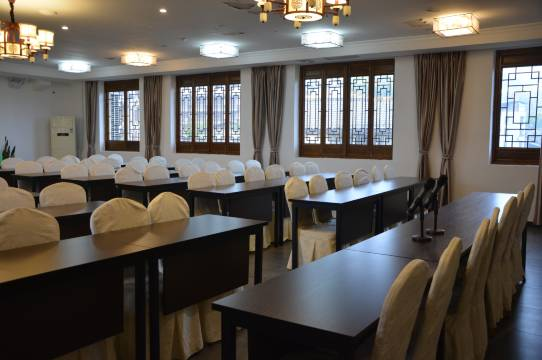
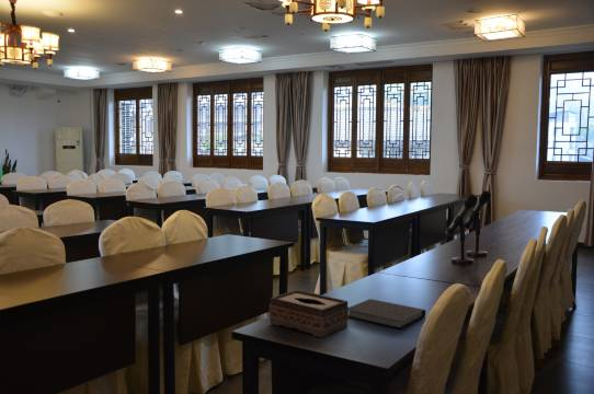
+ tissue box [269,289,350,338]
+ notebook [349,298,426,331]
